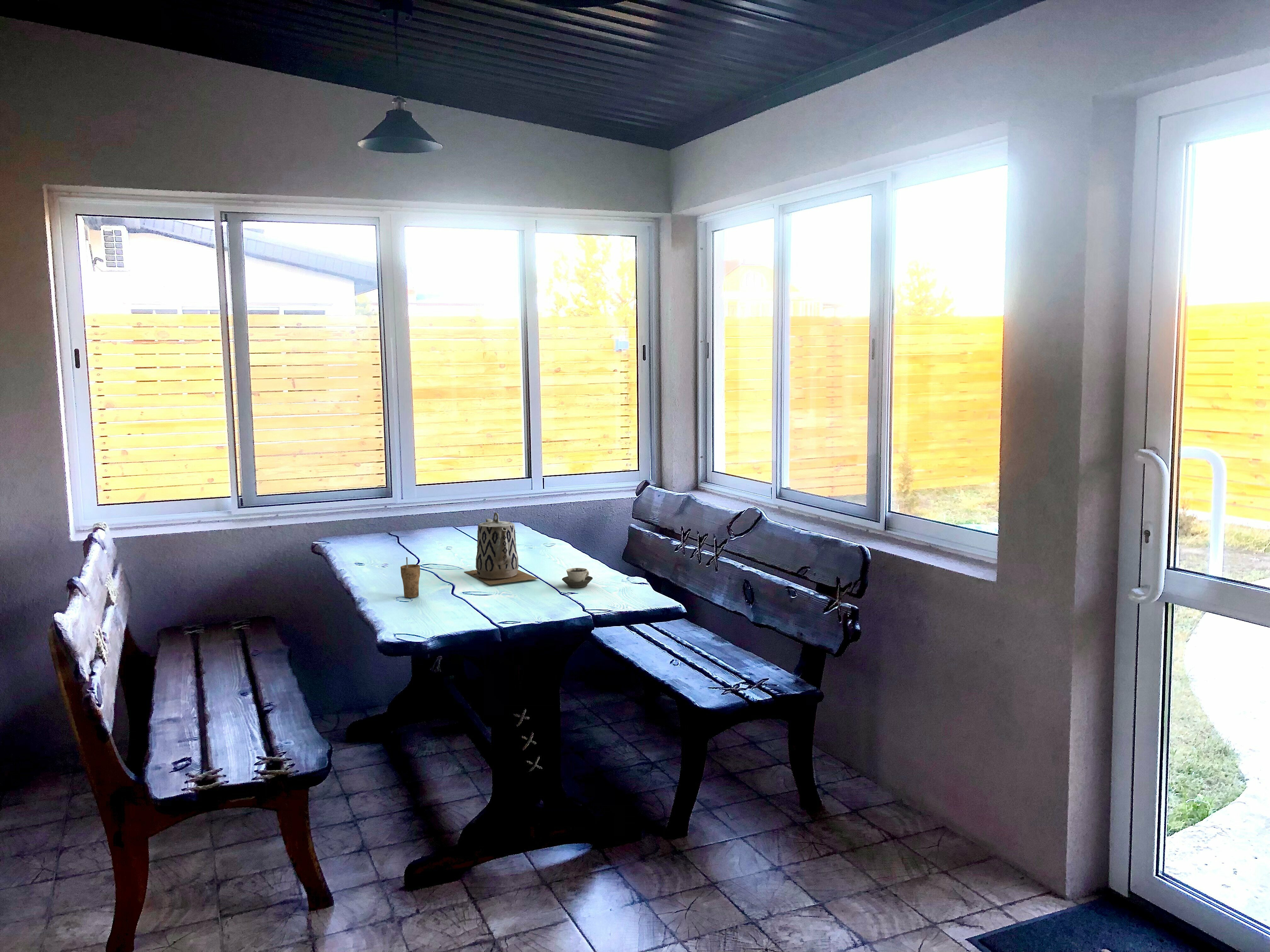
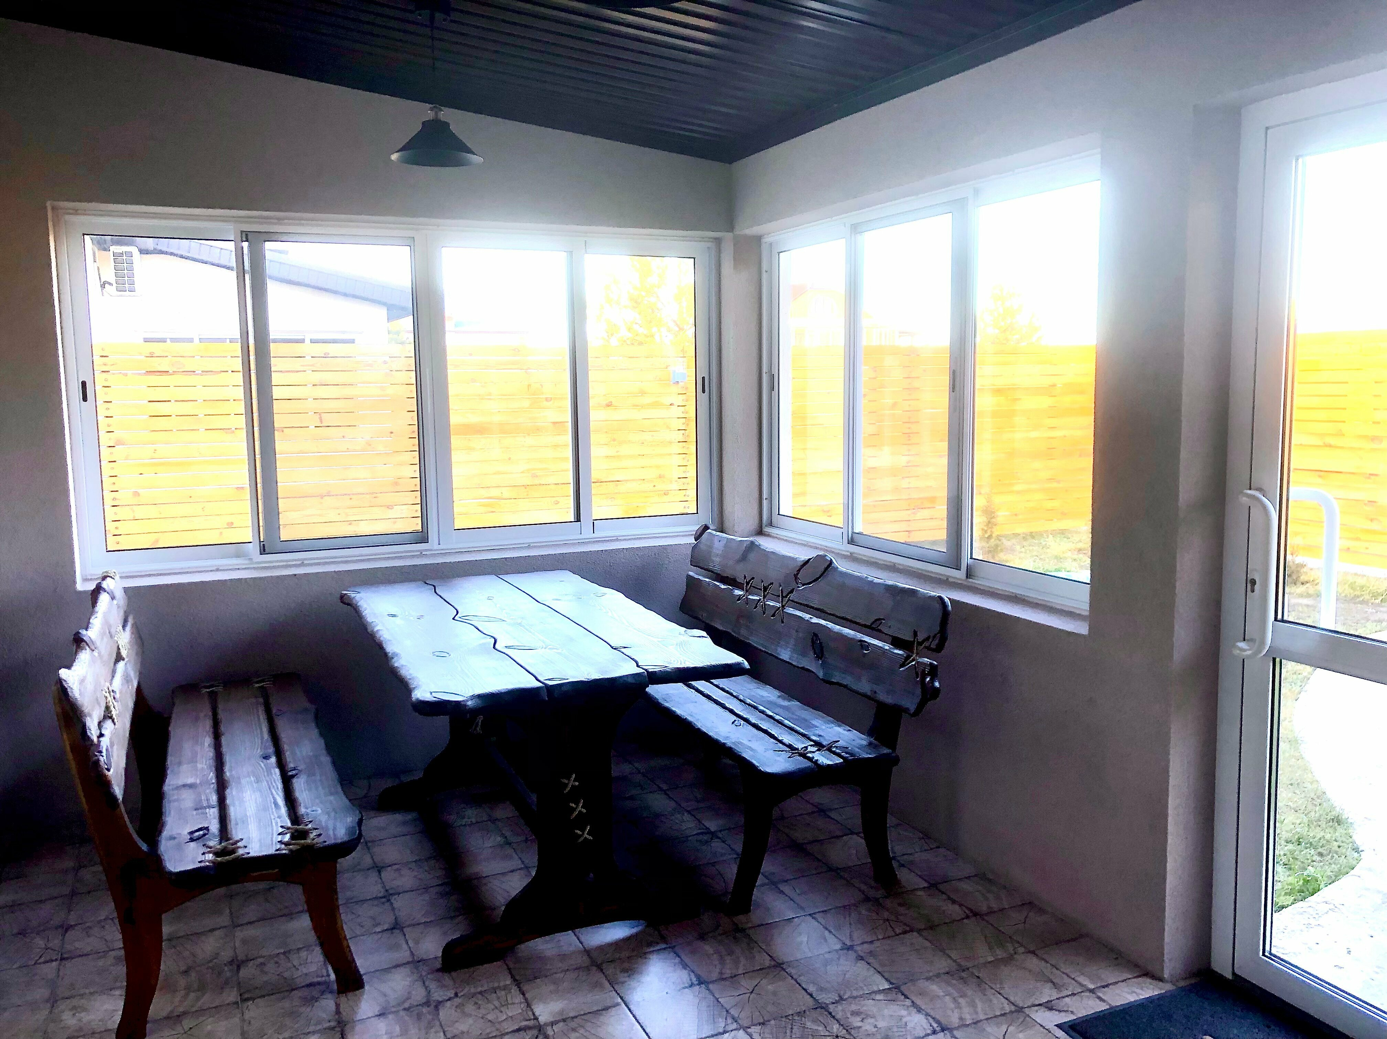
- cup [400,557,420,598]
- cup [562,568,593,588]
- teapot [464,512,539,585]
